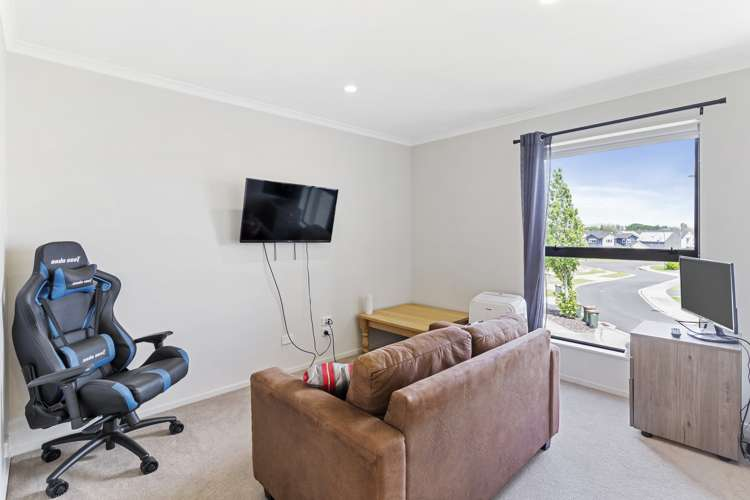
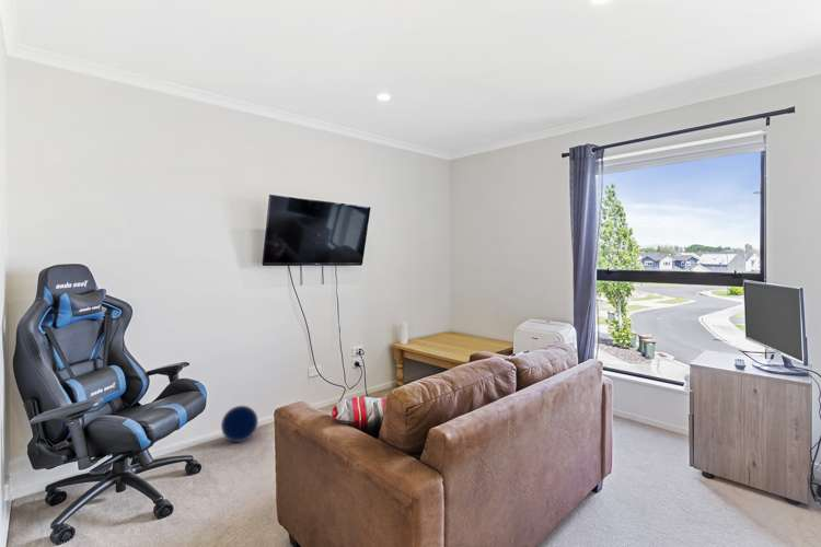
+ ball [220,405,259,443]
